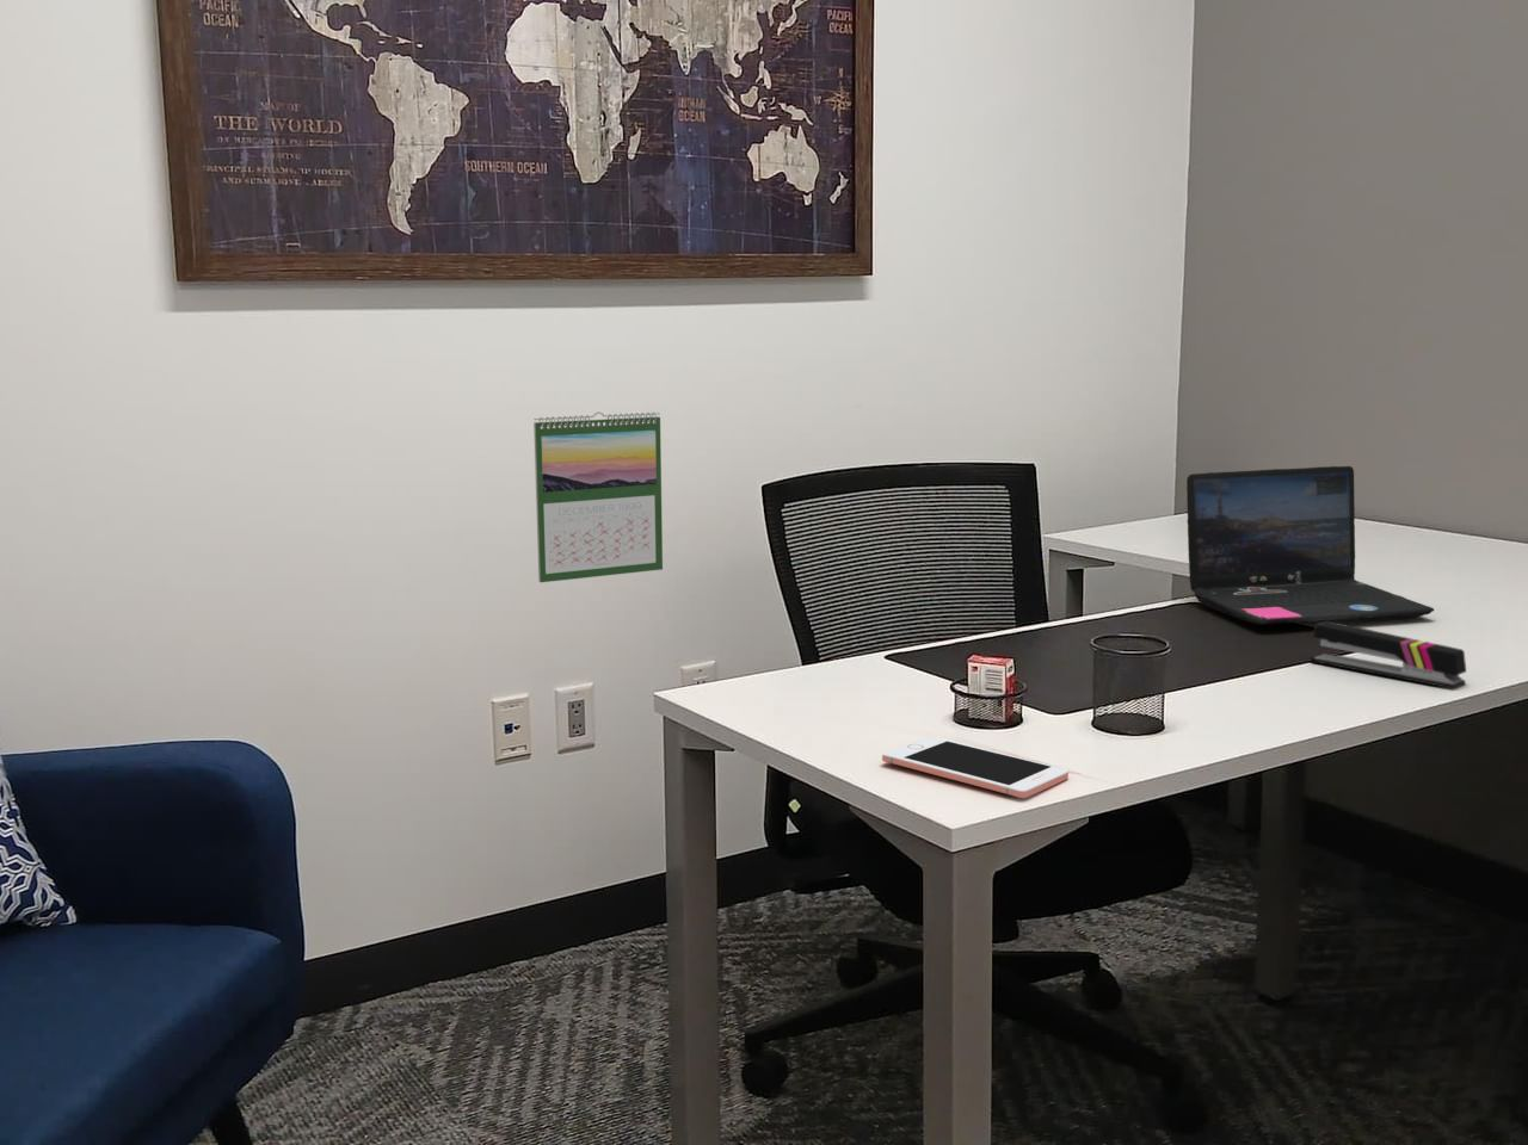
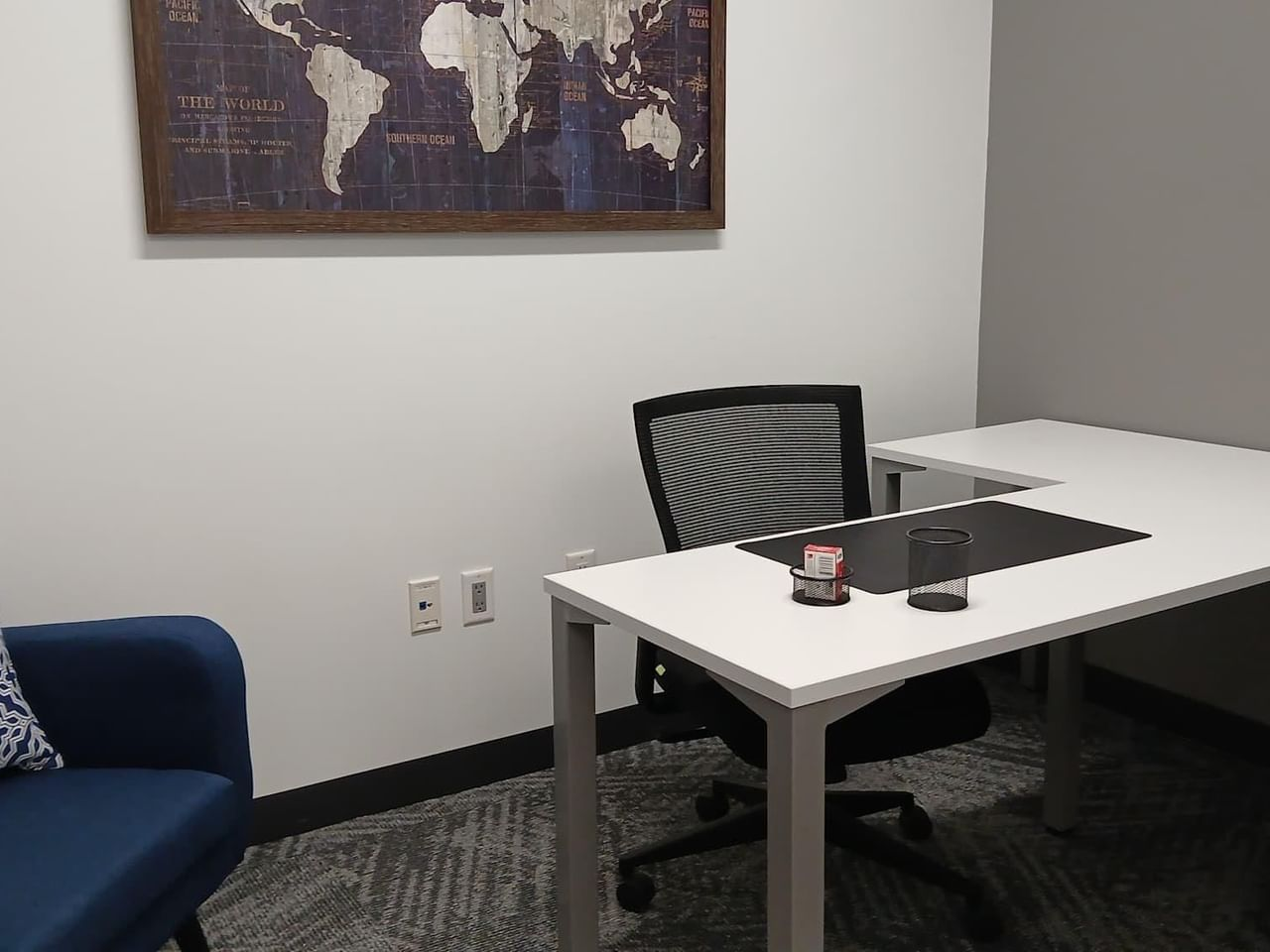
- stapler [1308,621,1467,689]
- calendar [533,411,664,583]
- cell phone [881,736,1070,799]
- laptop [1185,465,1435,627]
